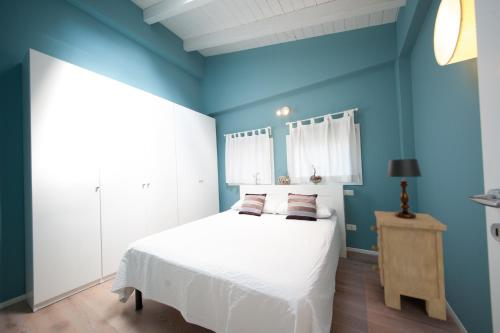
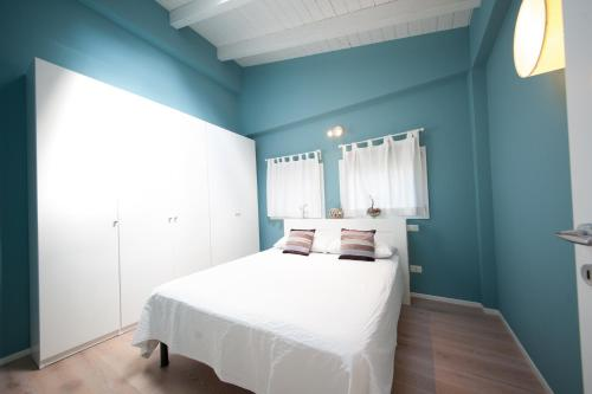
- nightstand [370,210,448,321]
- table lamp [385,158,423,219]
